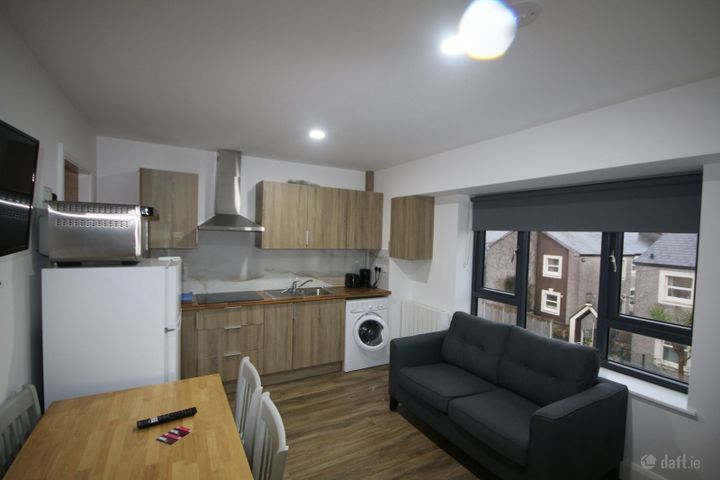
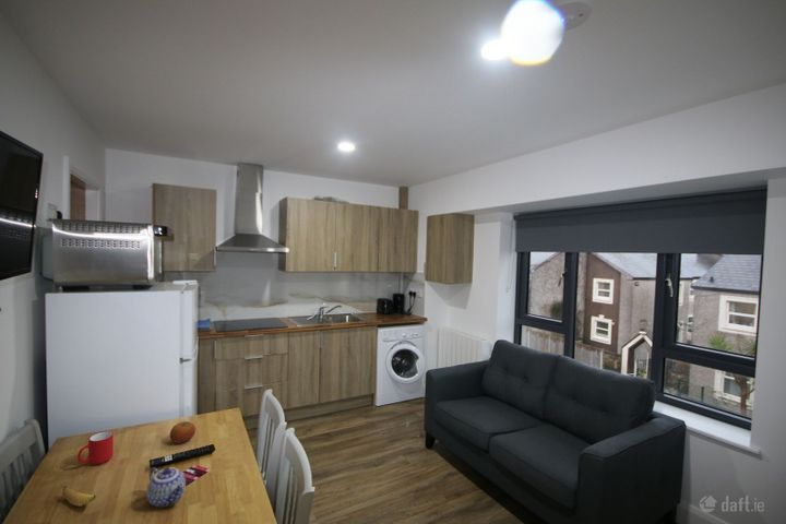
+ teapot [145,466,187,509]
+ banana [61,485,97,508]
+ cup [76,430,115,466]
+ fruit [169,420,196,444]
